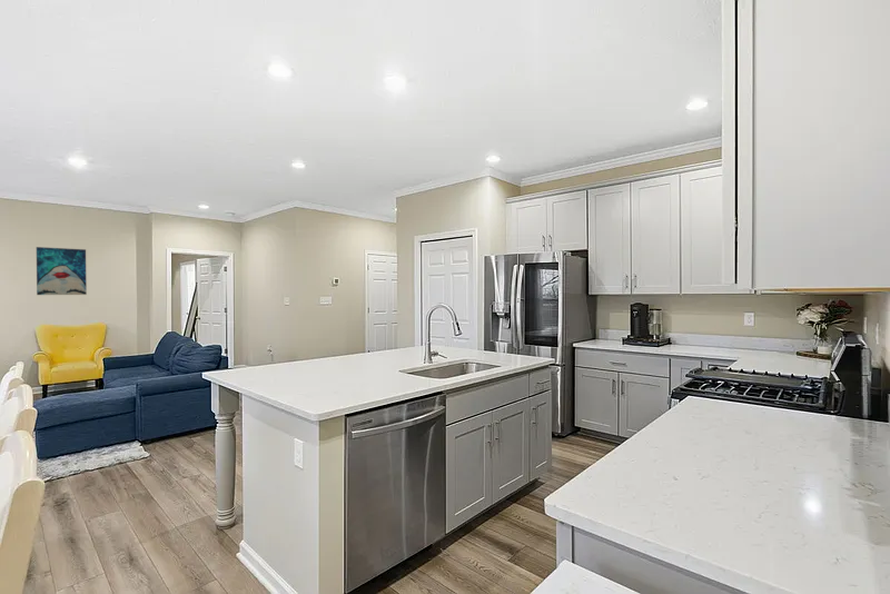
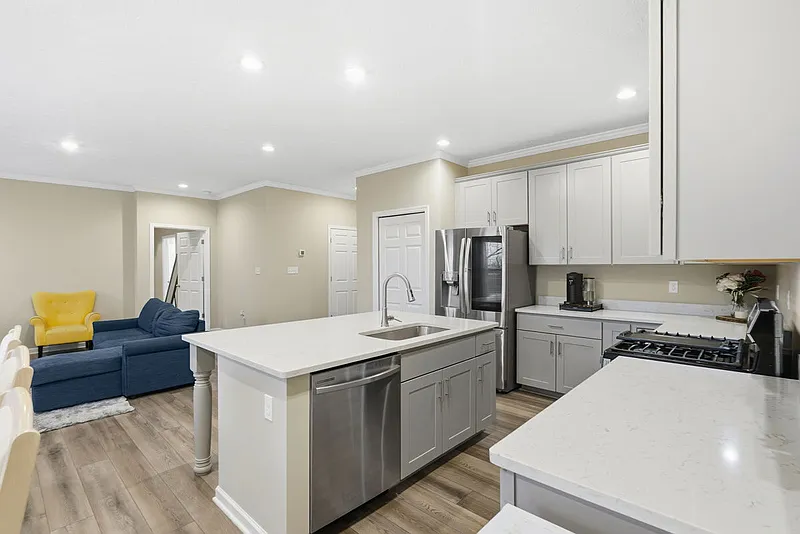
- wall art [36,246,88,296]
